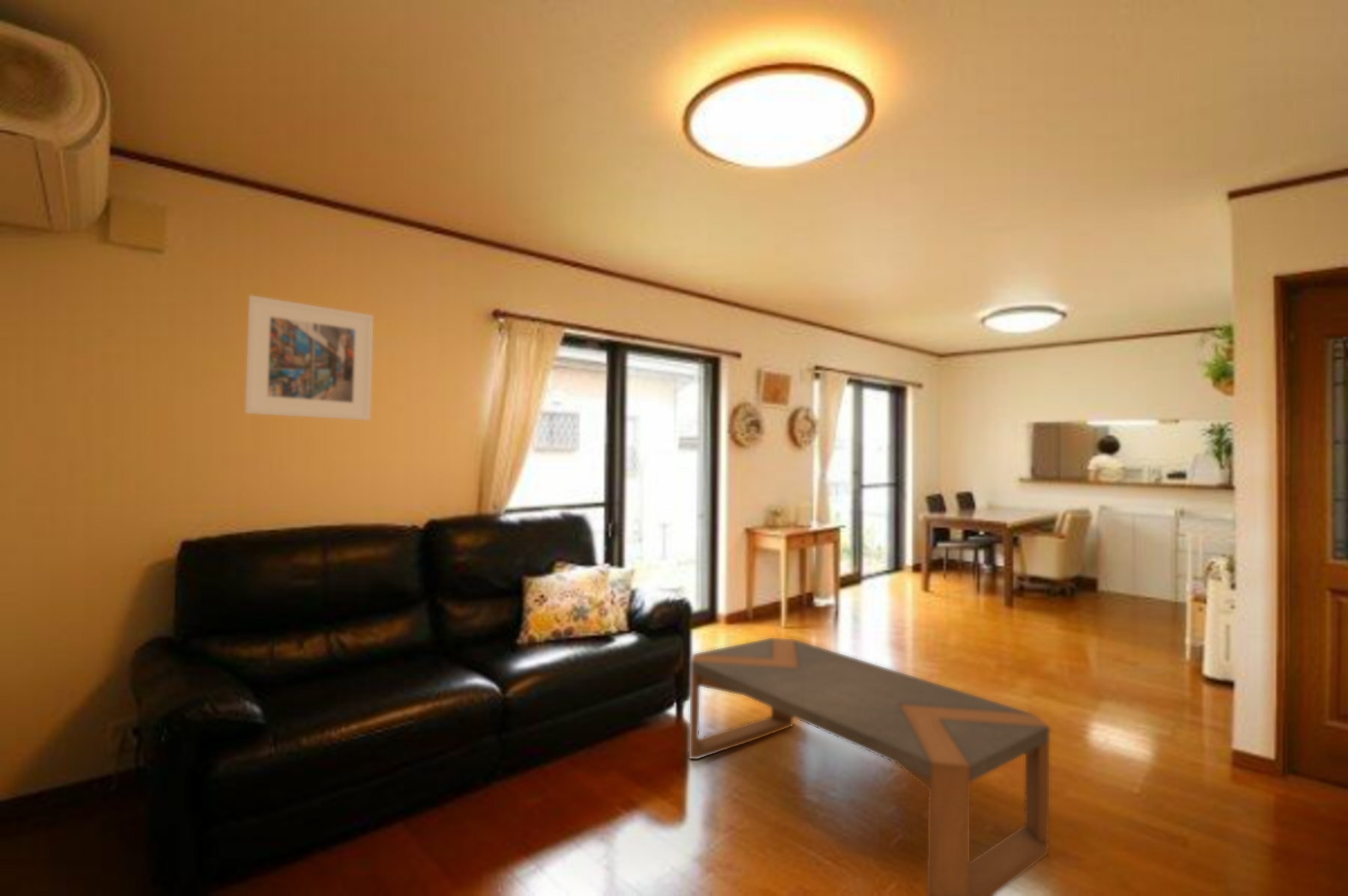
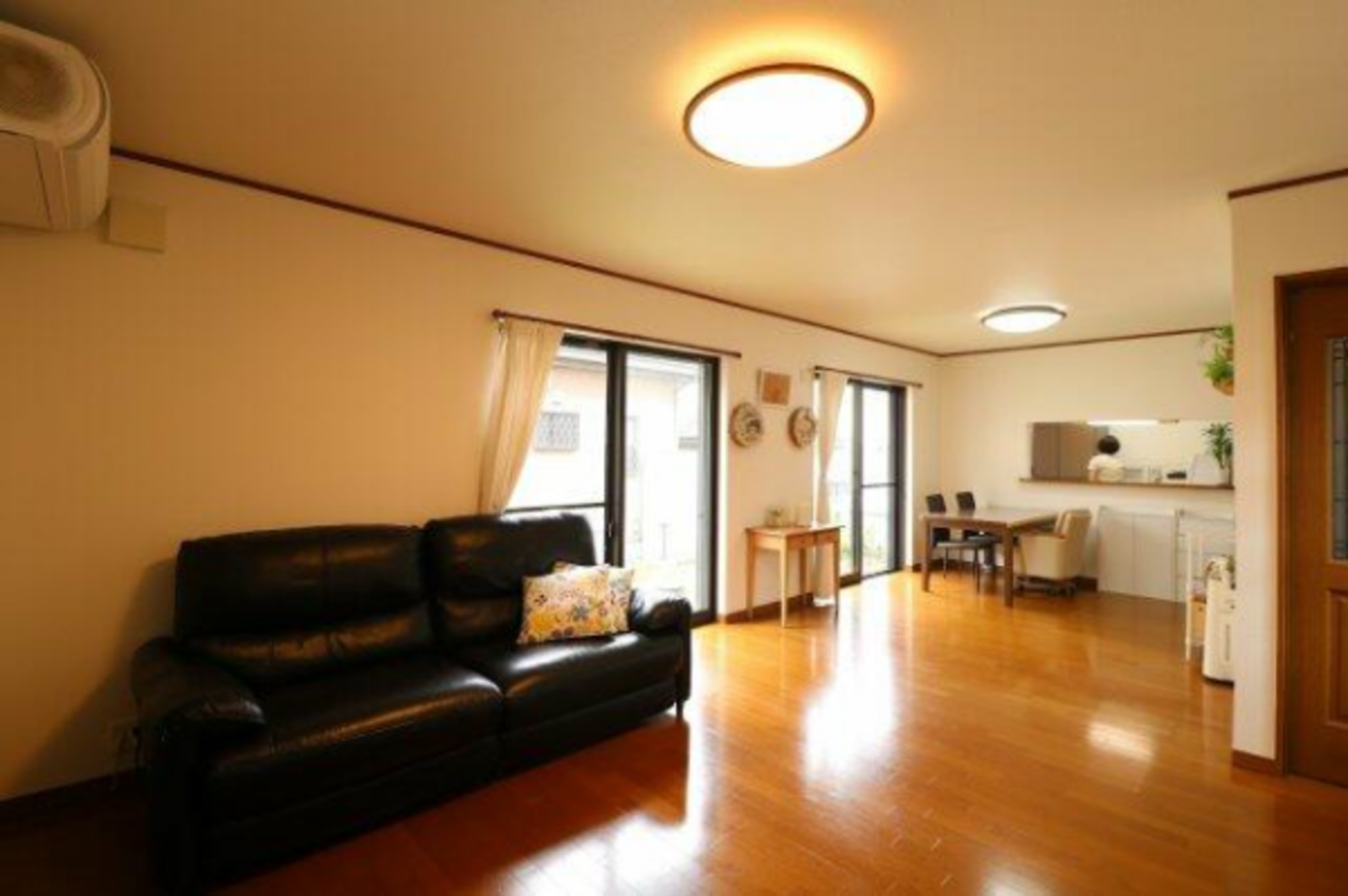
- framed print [244,294,374,421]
- coffee table [688,637,1051,896]
